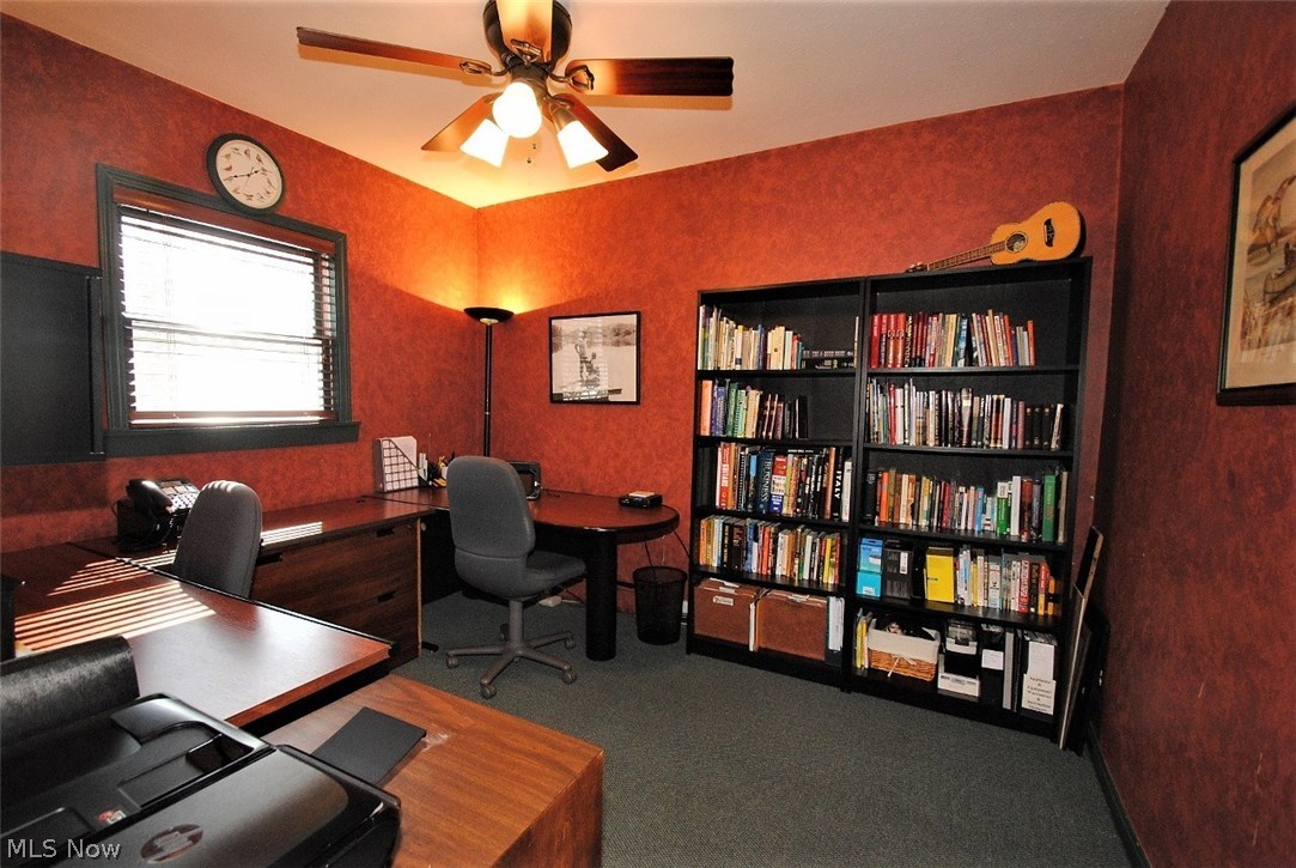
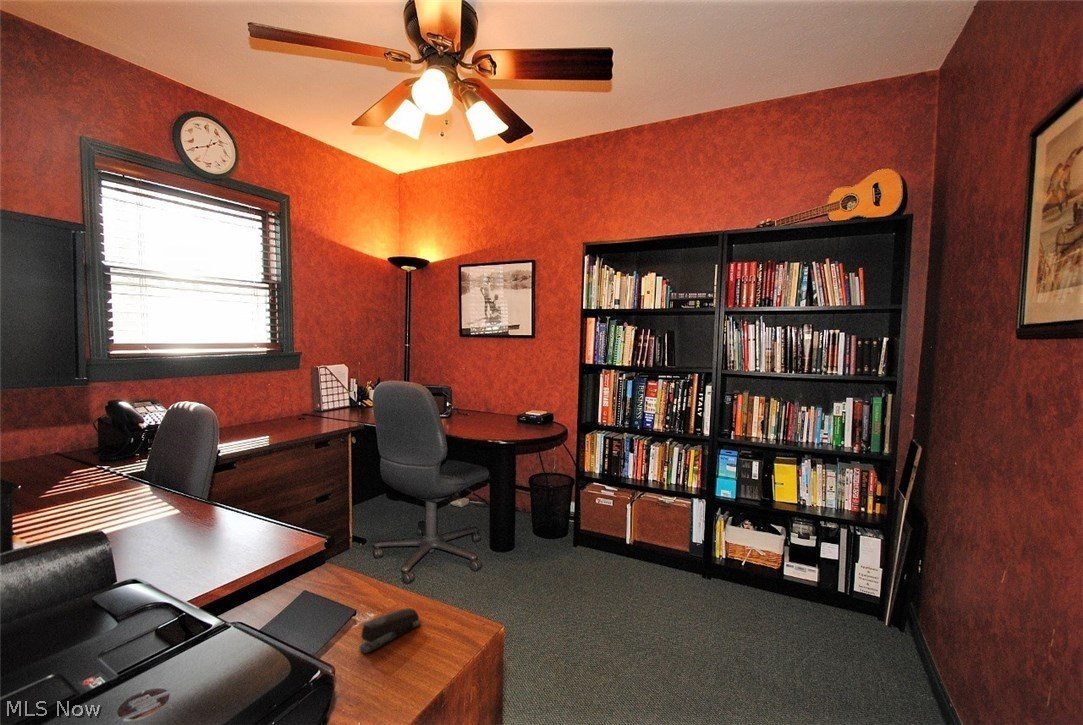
+ stapler [359,607,422,654]
